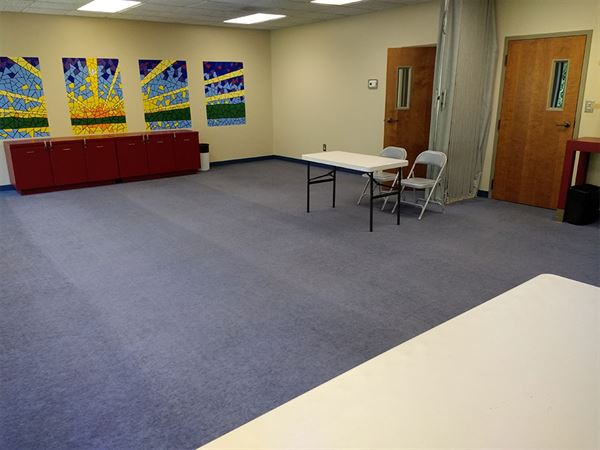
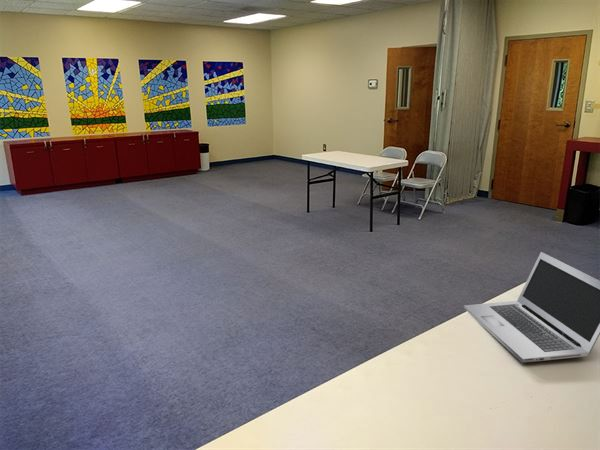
+ laptop [463,251,600,364]
